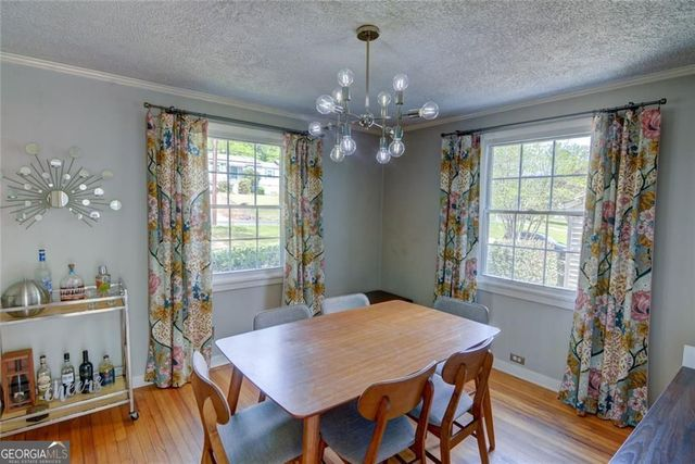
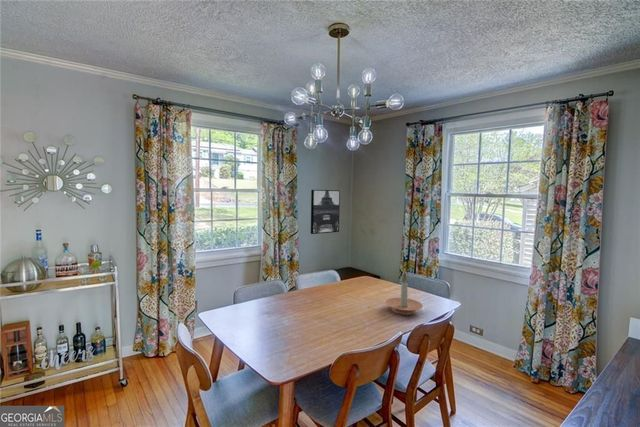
+ candle holder [384,272,424,316]
+ wall art [310,189,341,235]
